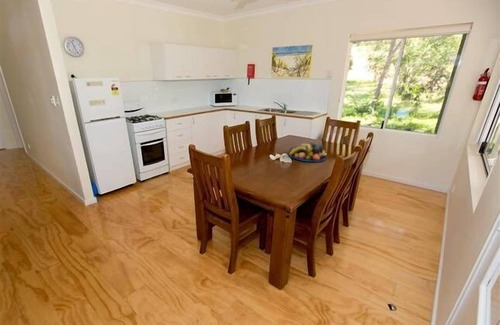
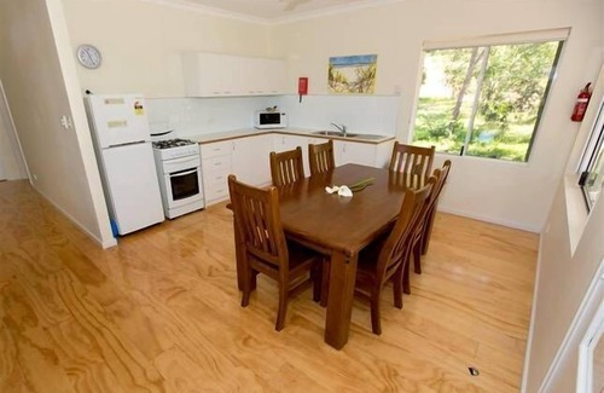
- fruit bowl [288,142,328,163]
